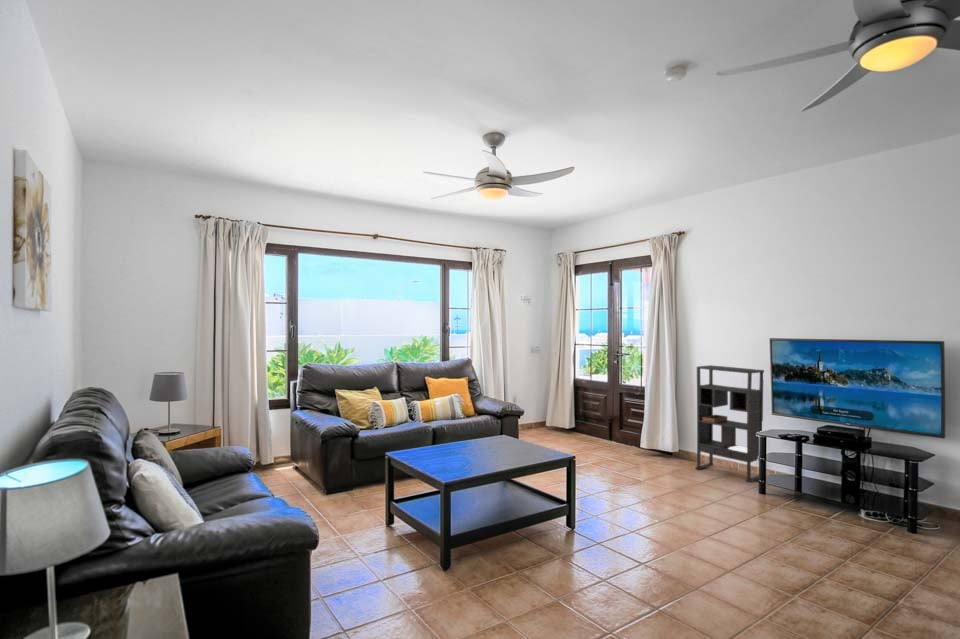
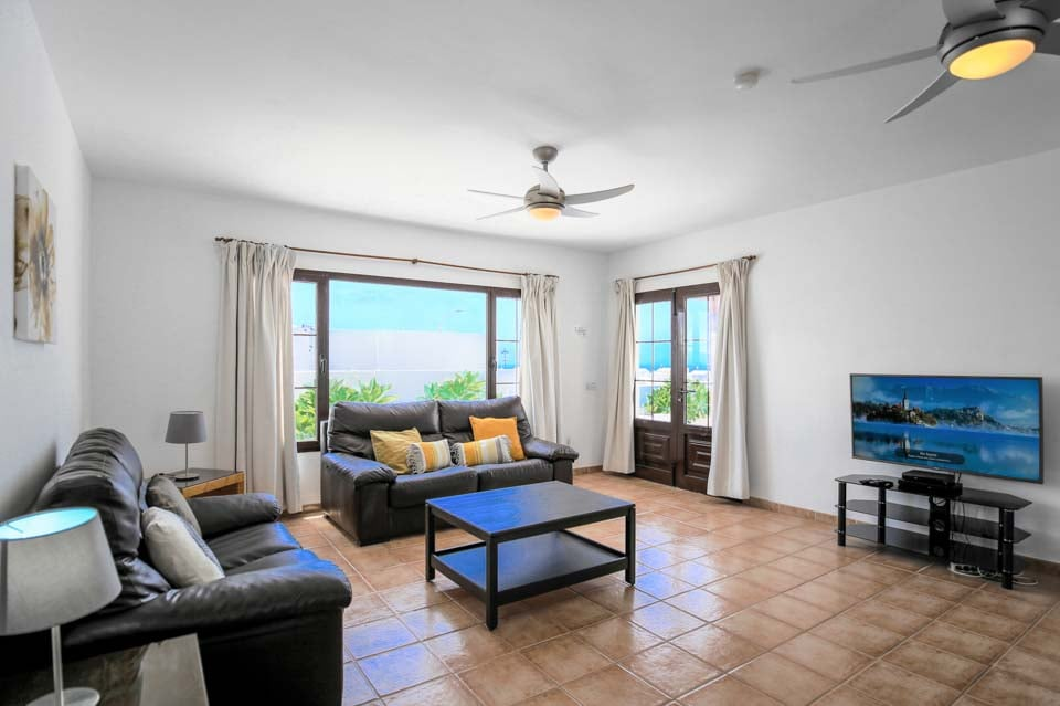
- bookshelf [694,364,765,484]
